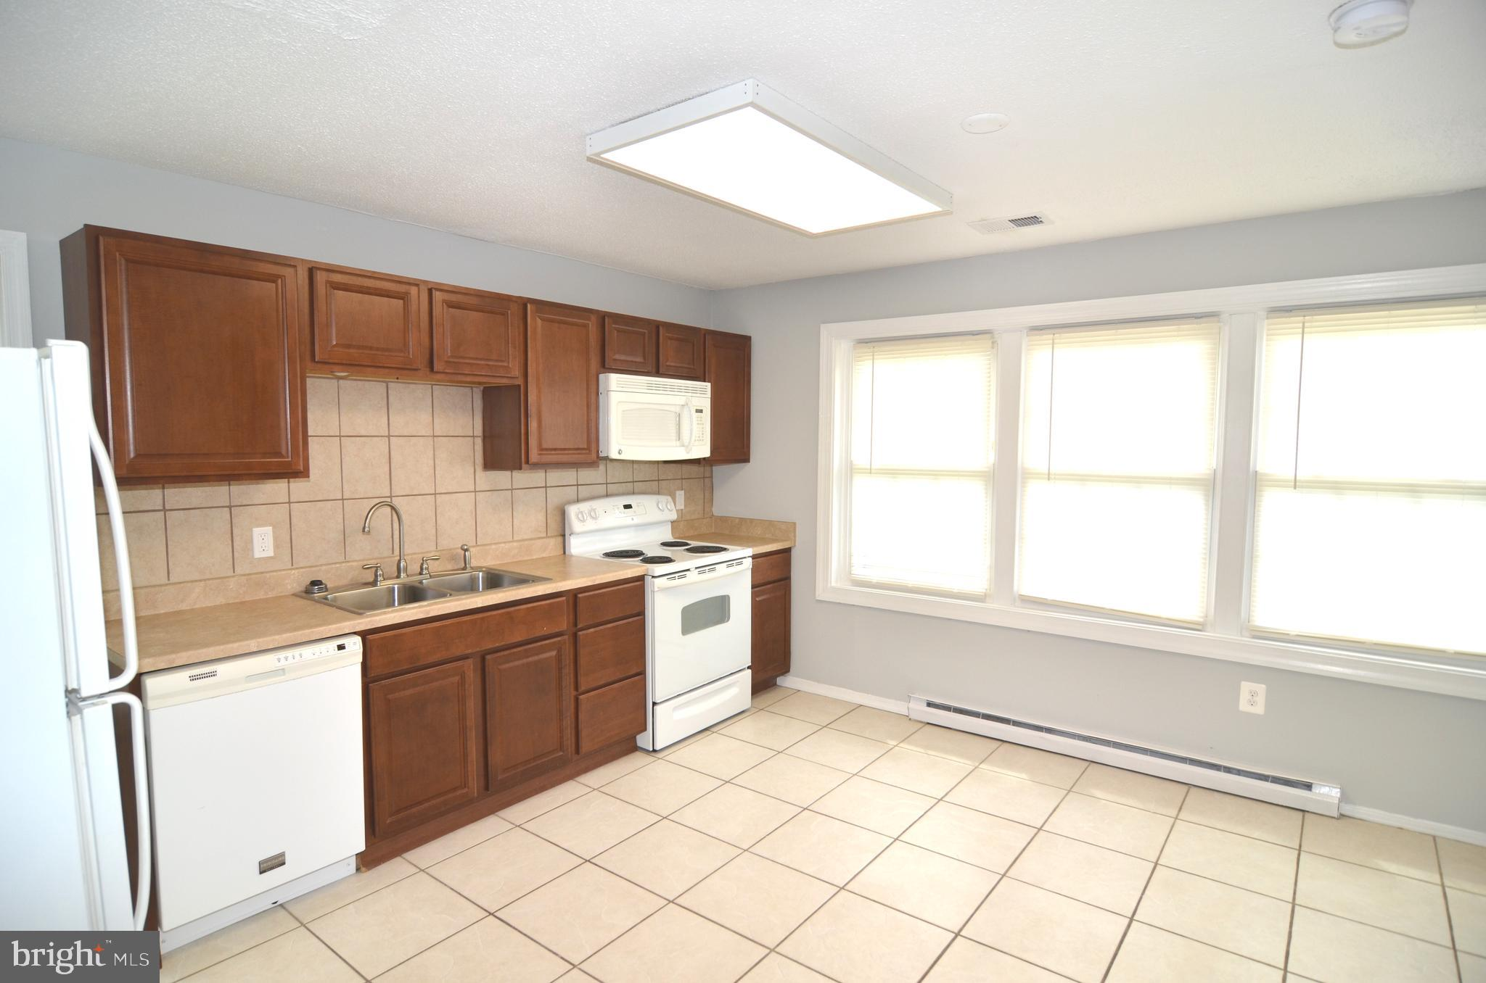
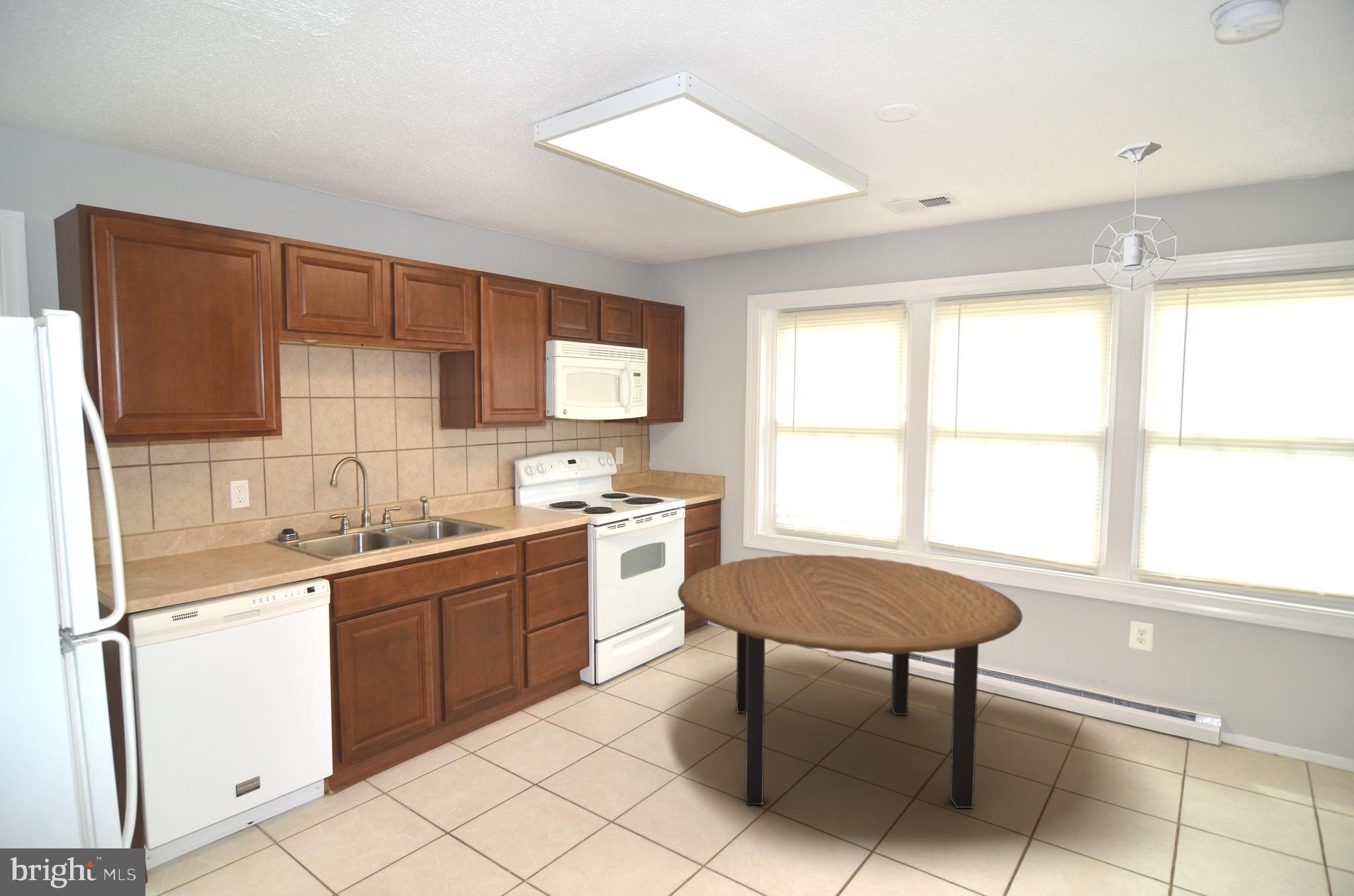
+ pendant light [1091,141,1177,291]
+ dining table [677,554,1023,809]
